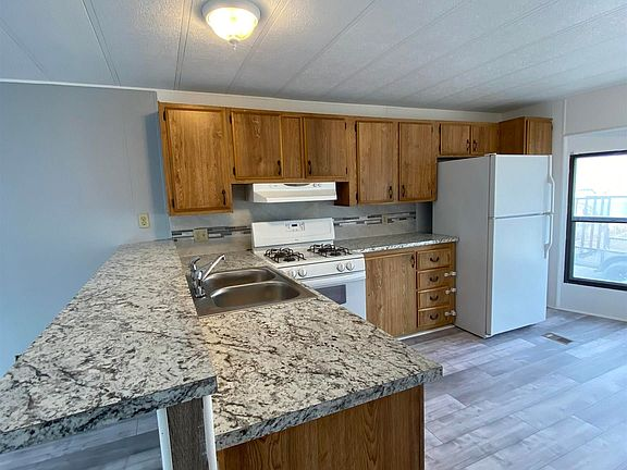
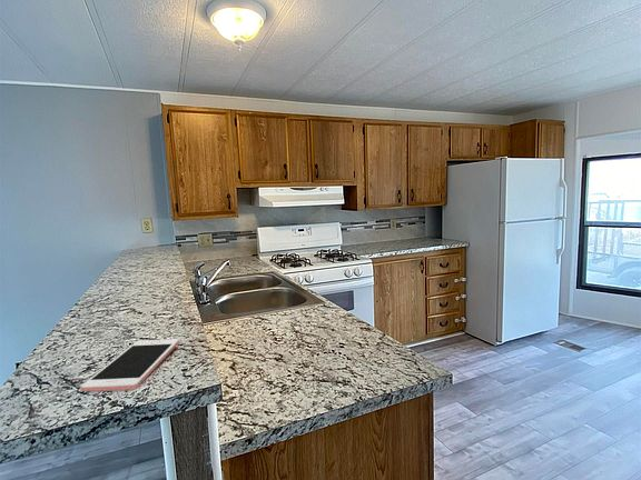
+ cell phone [80,338,180,392]
